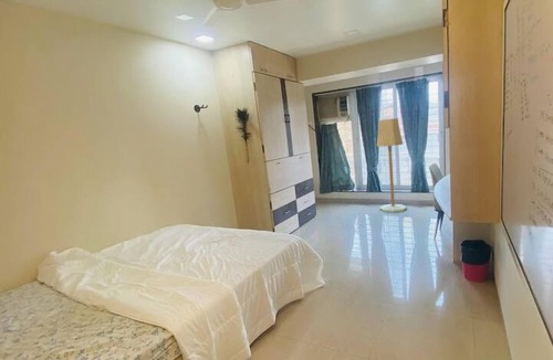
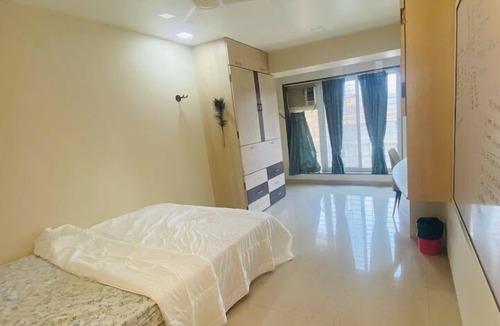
- floor lamp [376,117,408,214]
